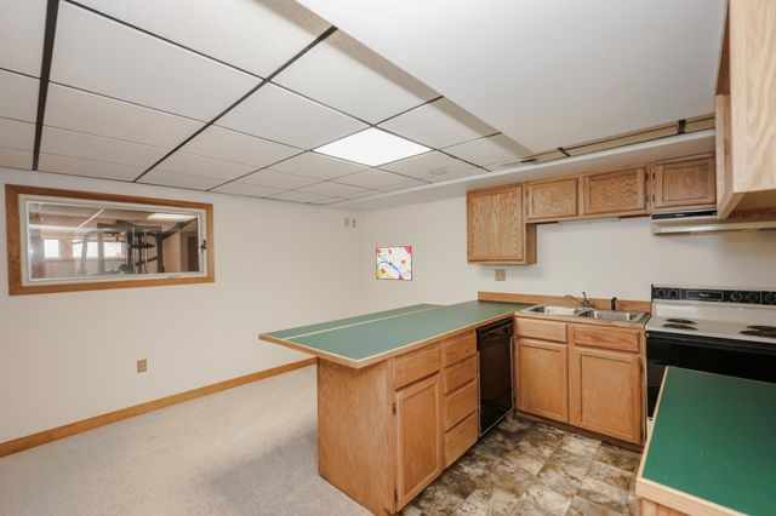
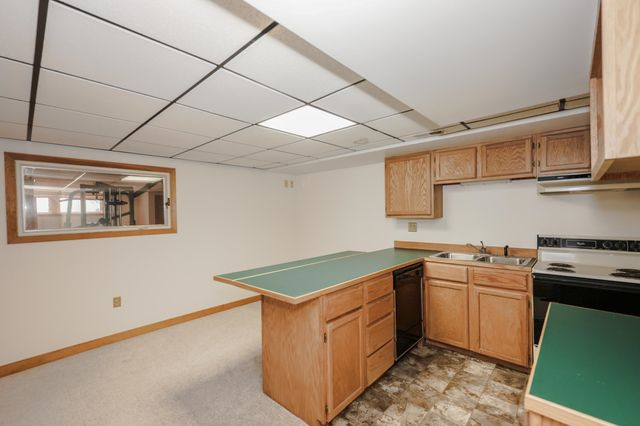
- wall art [375,245,413,282]
